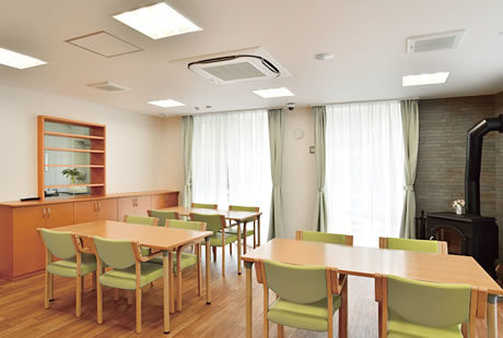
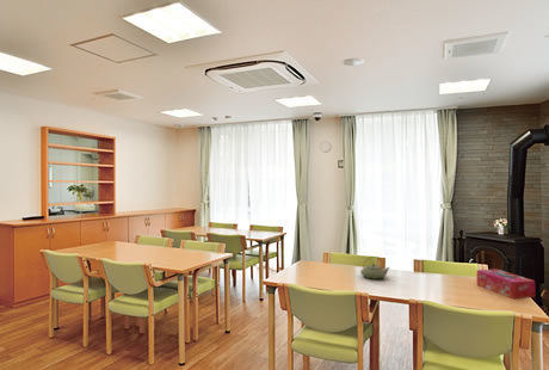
+ tissue box [475,269,536,300]
+ teapot [359,255,391,280]
